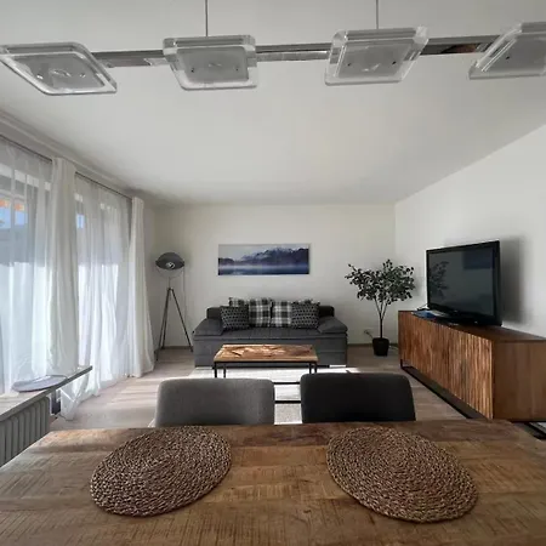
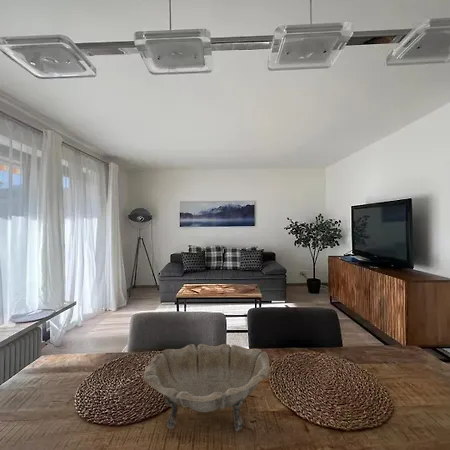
+ decorative bowl [142,343,271,432]
